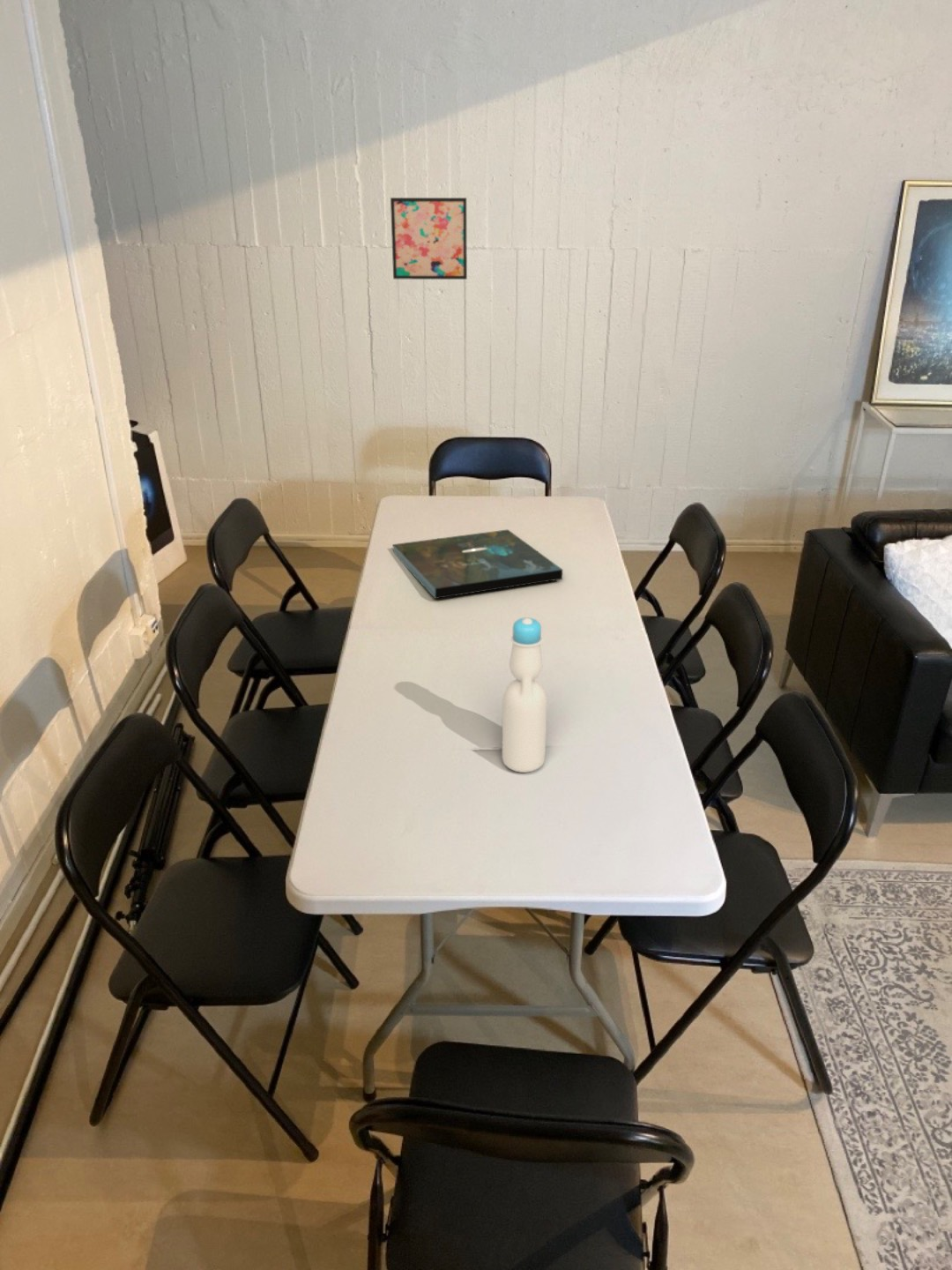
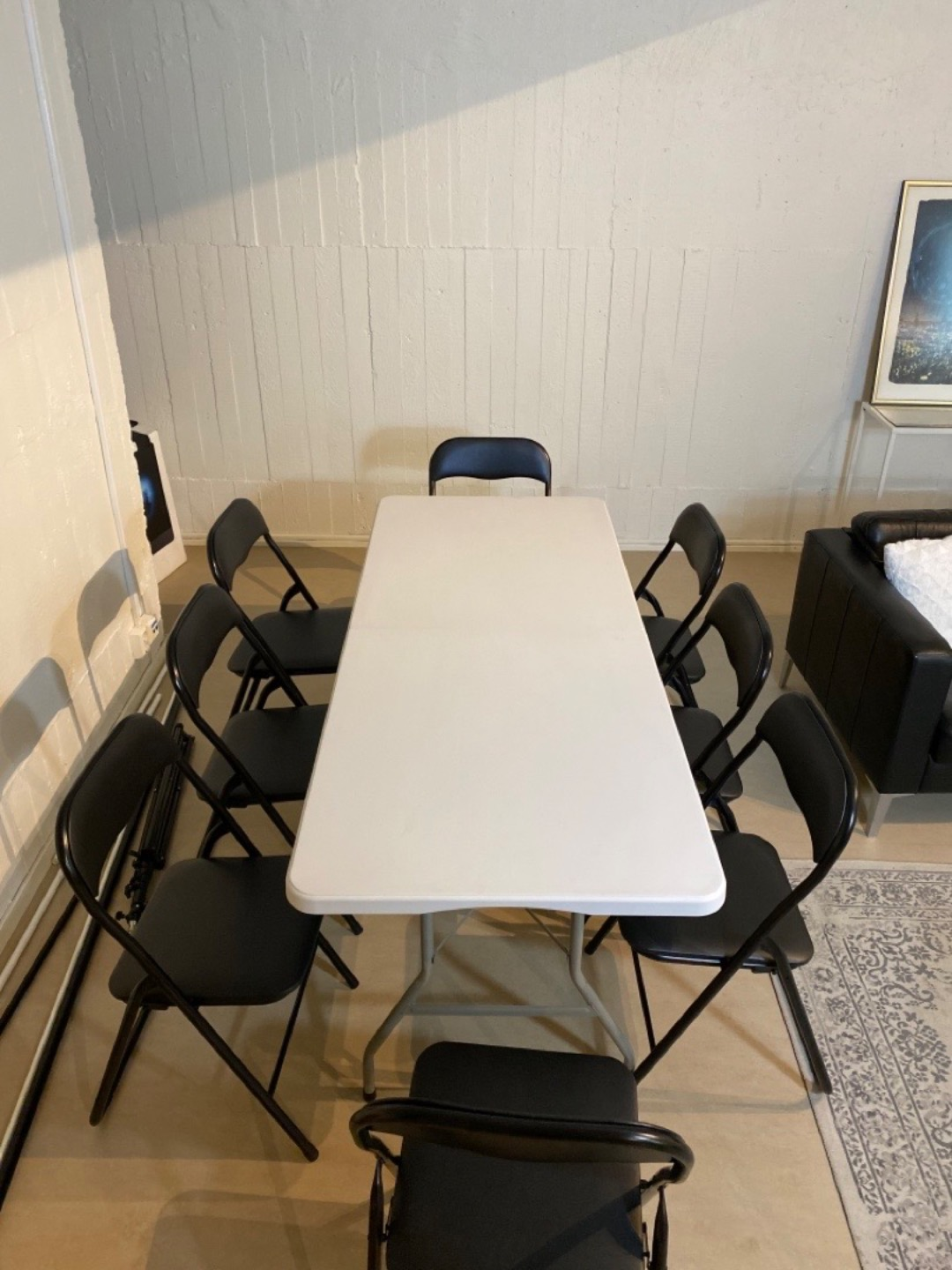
- wall art [390,197,468,280]
- bottle [502,616,548,773]
- board game [392,528,563,600]
